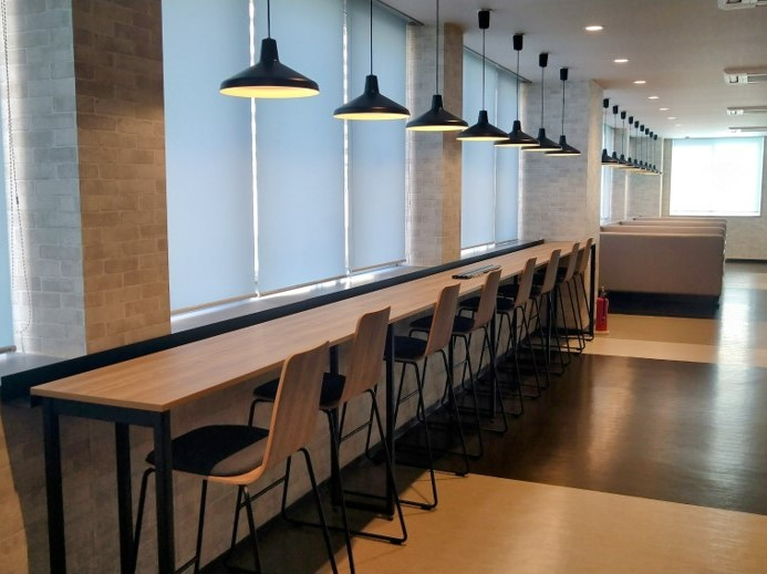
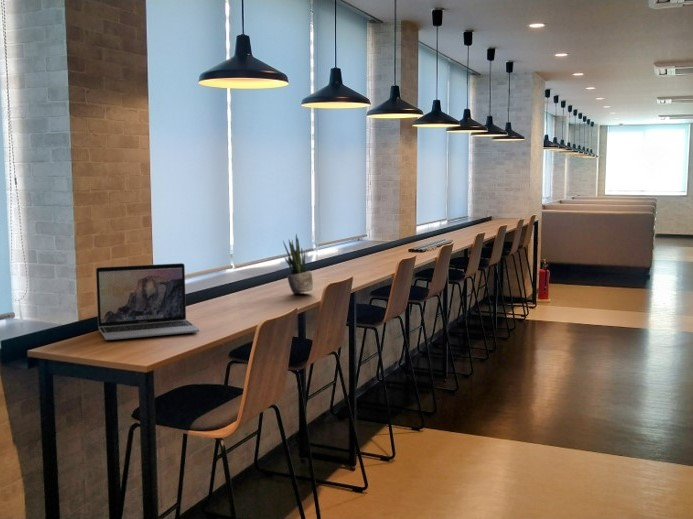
+ laptop [95,262,201,341]
+ potted plant [282,233,314,295]
